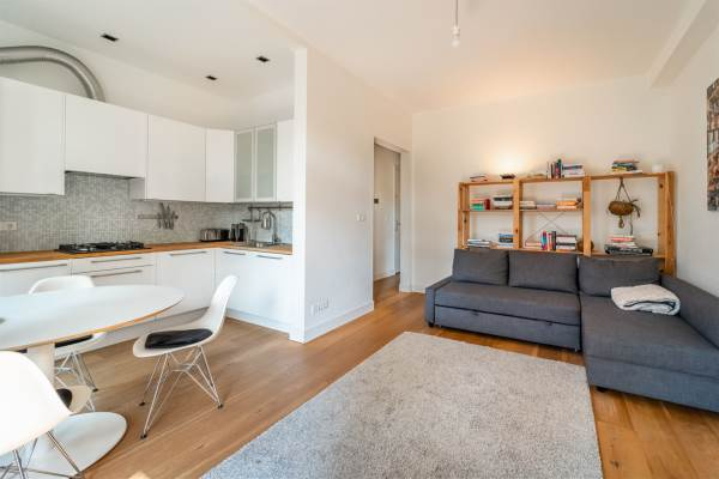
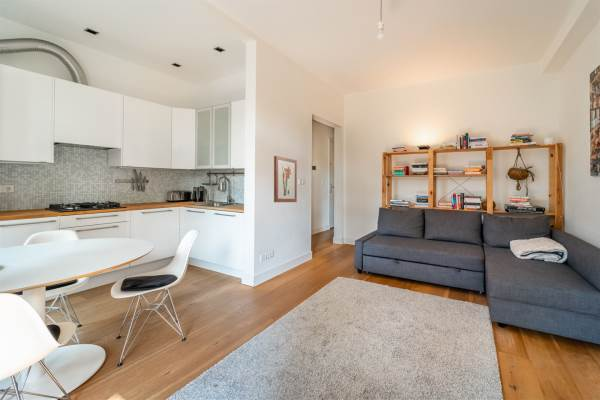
+ wall art [273,155,298,203]
